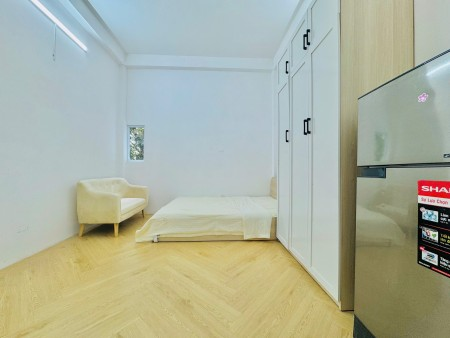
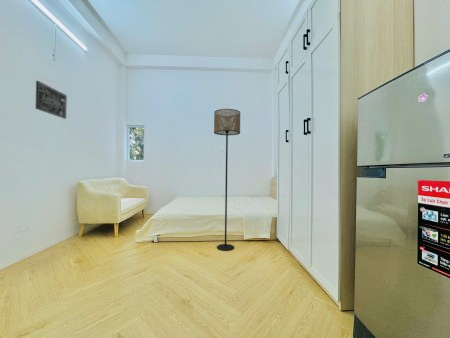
+ wall art [35,80,68,120]
+ floor lamp [213,108,241,252]
